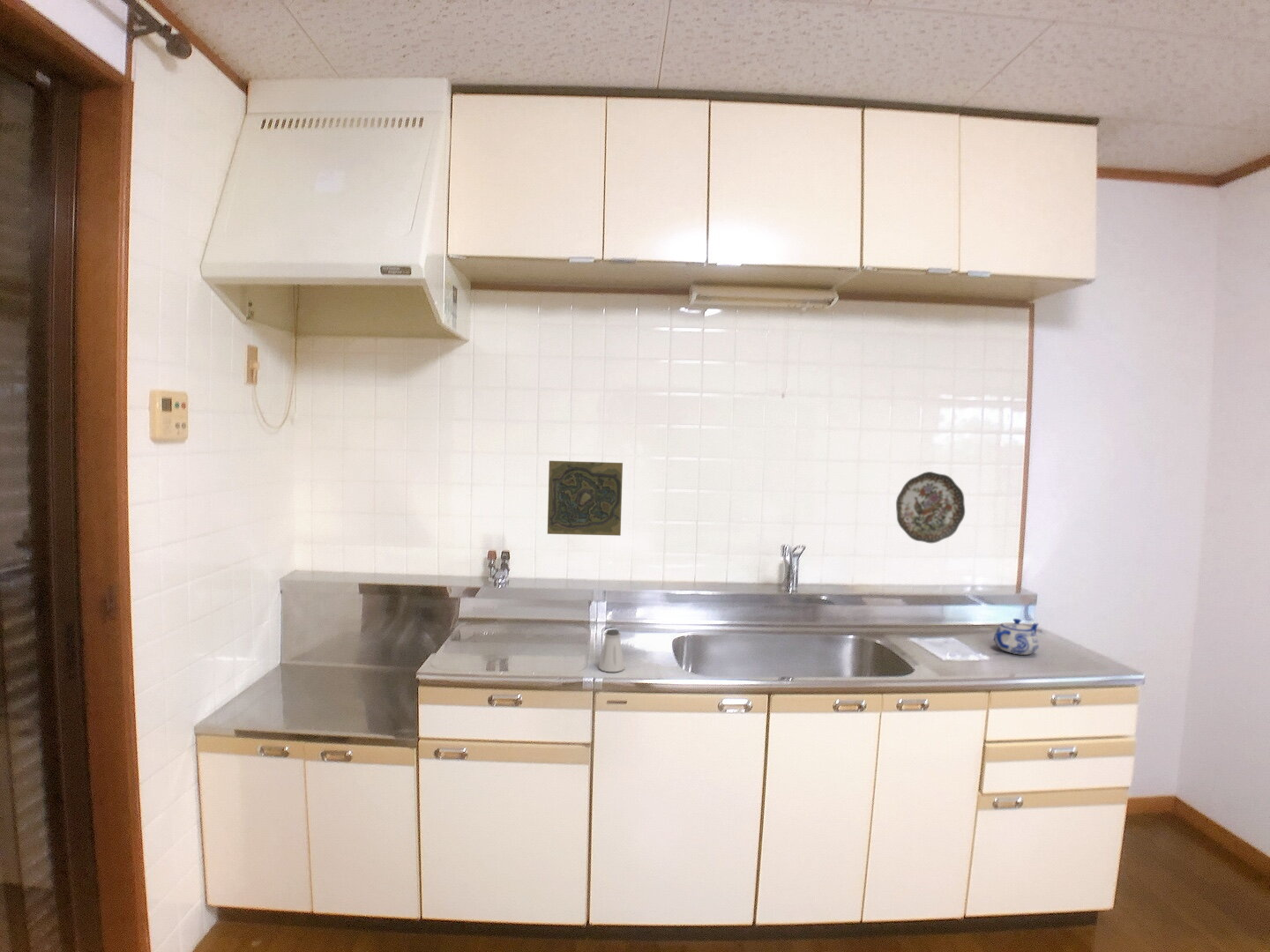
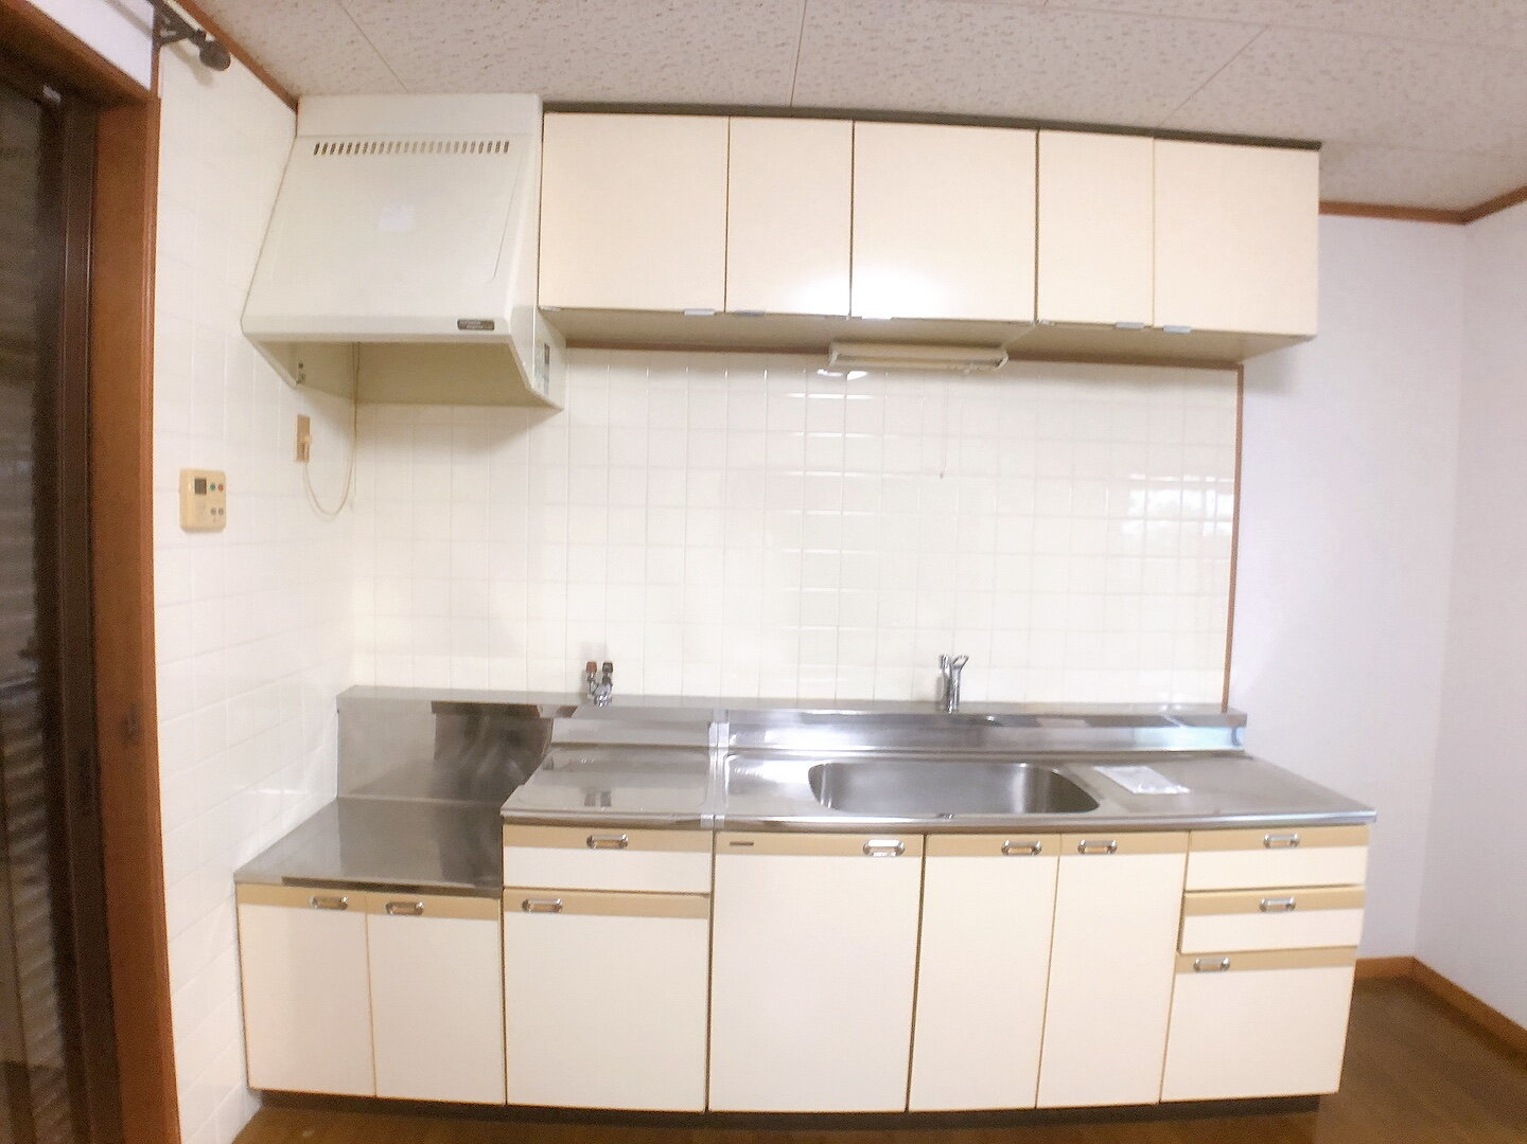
- teapot [993,618,1040,656]
- saltshaker [598,628,625,673]
- decorative plate [895,471,966,544]
- decorative tile [547,460,624,537]
